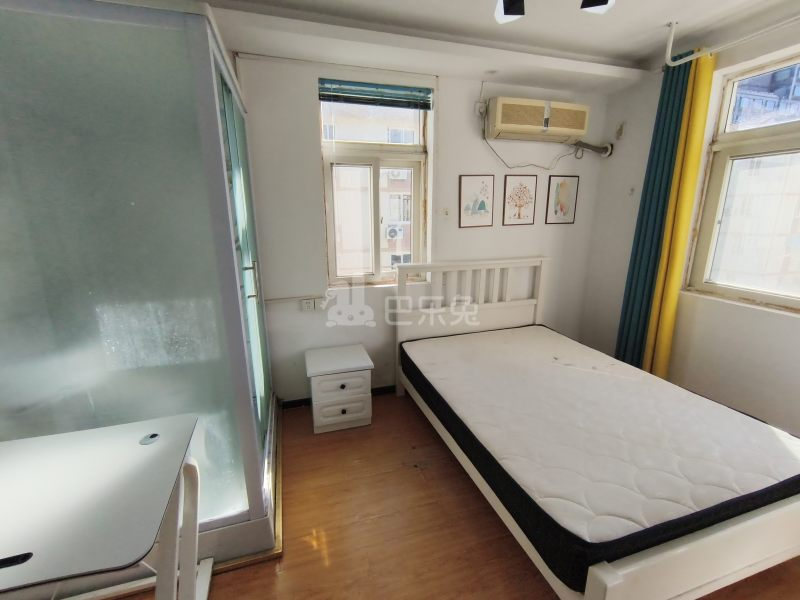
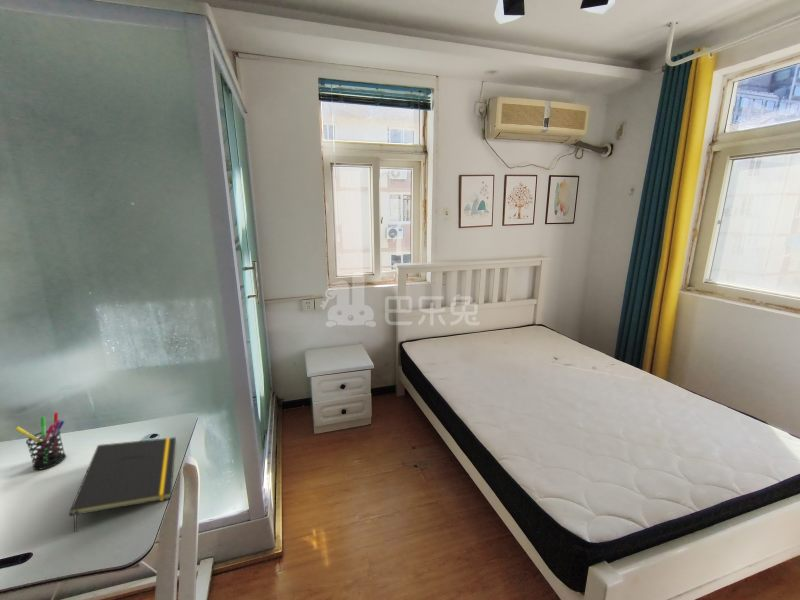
+ notepad [68,436,177,533]
+ pen holder [14,411,67,471]
